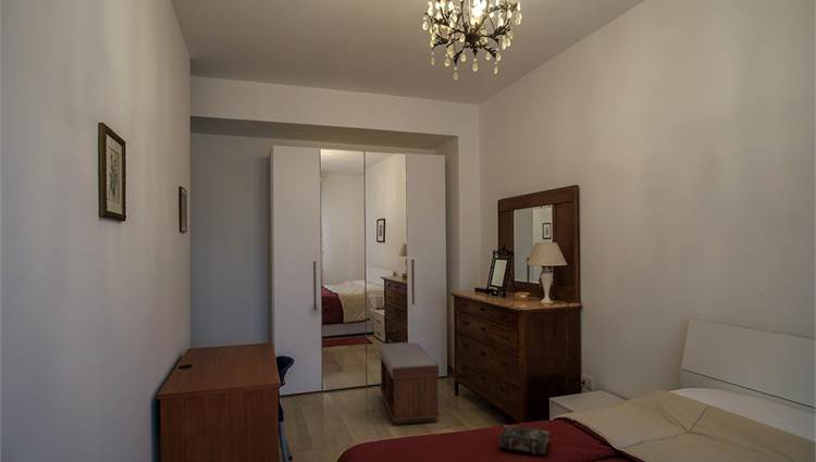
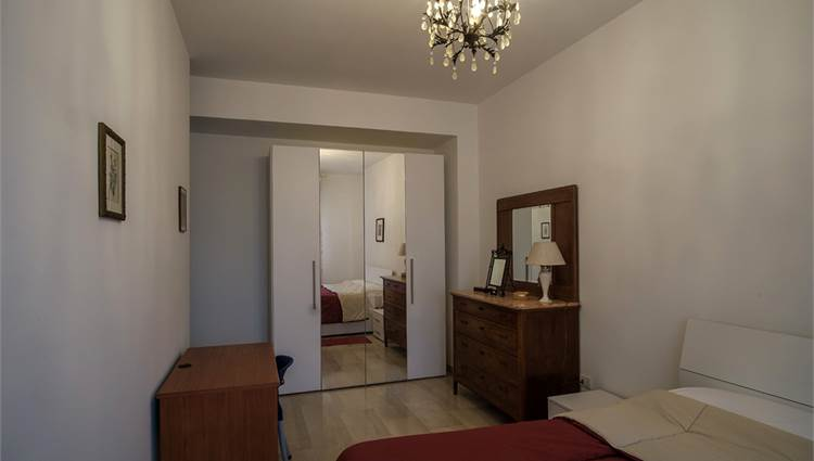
- book [498,424,549,455]
- bench [378,341,441,426]
